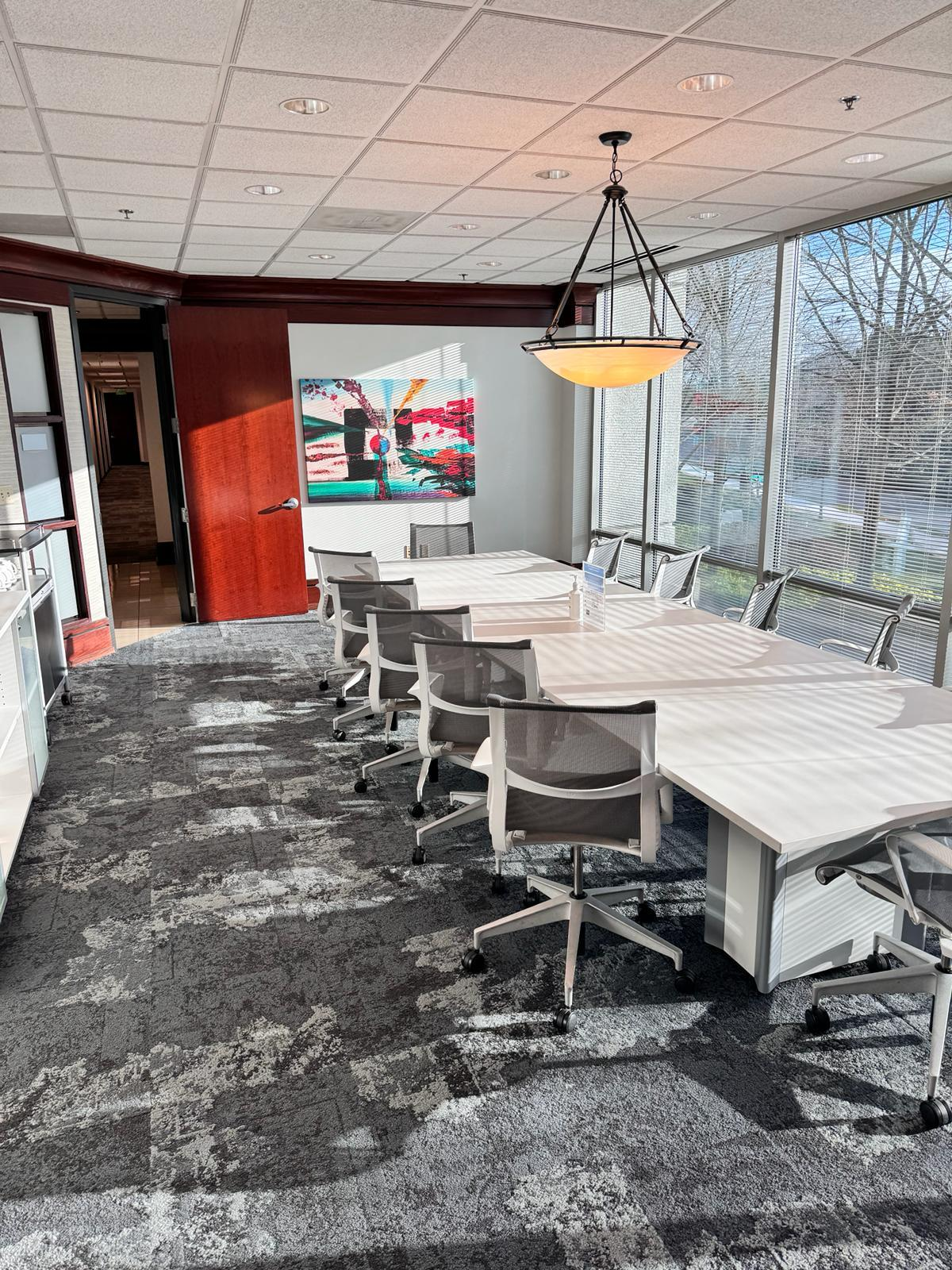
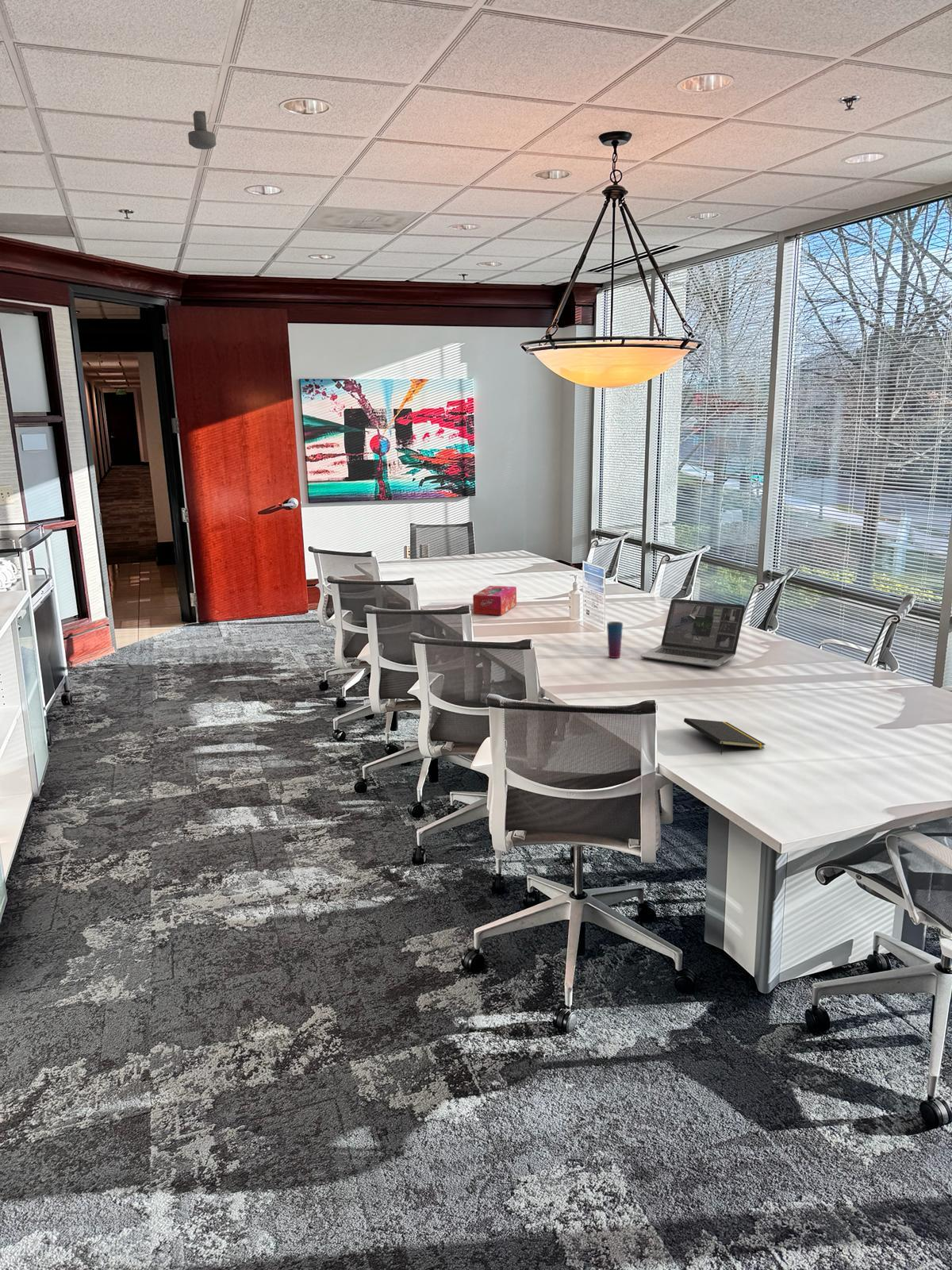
+ laptop [640,598,746,668]
+ notepad [683,718,766,756]
+ security camera [187,110,217,150]
+ tissue box [472,585,517,616]
+ cup [606,621,624,659]
